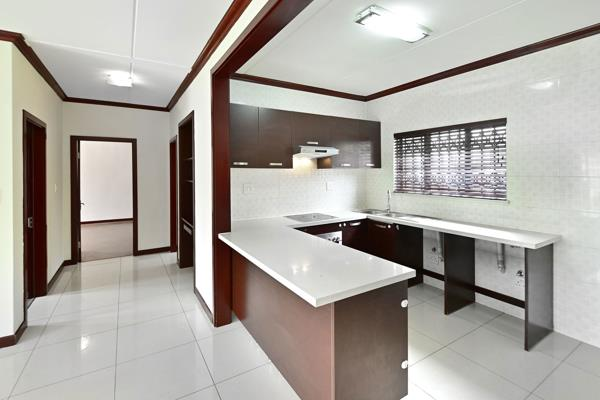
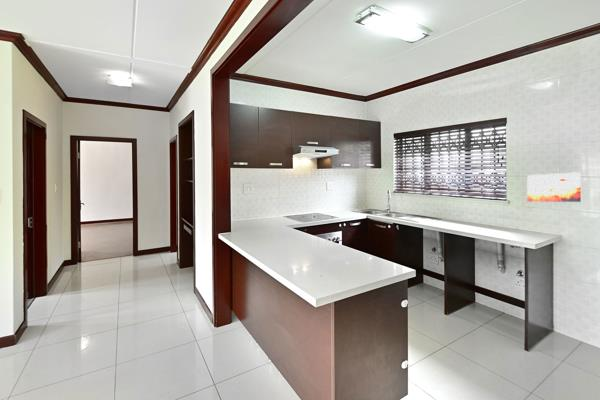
+ wall art [526,171,582,203]
